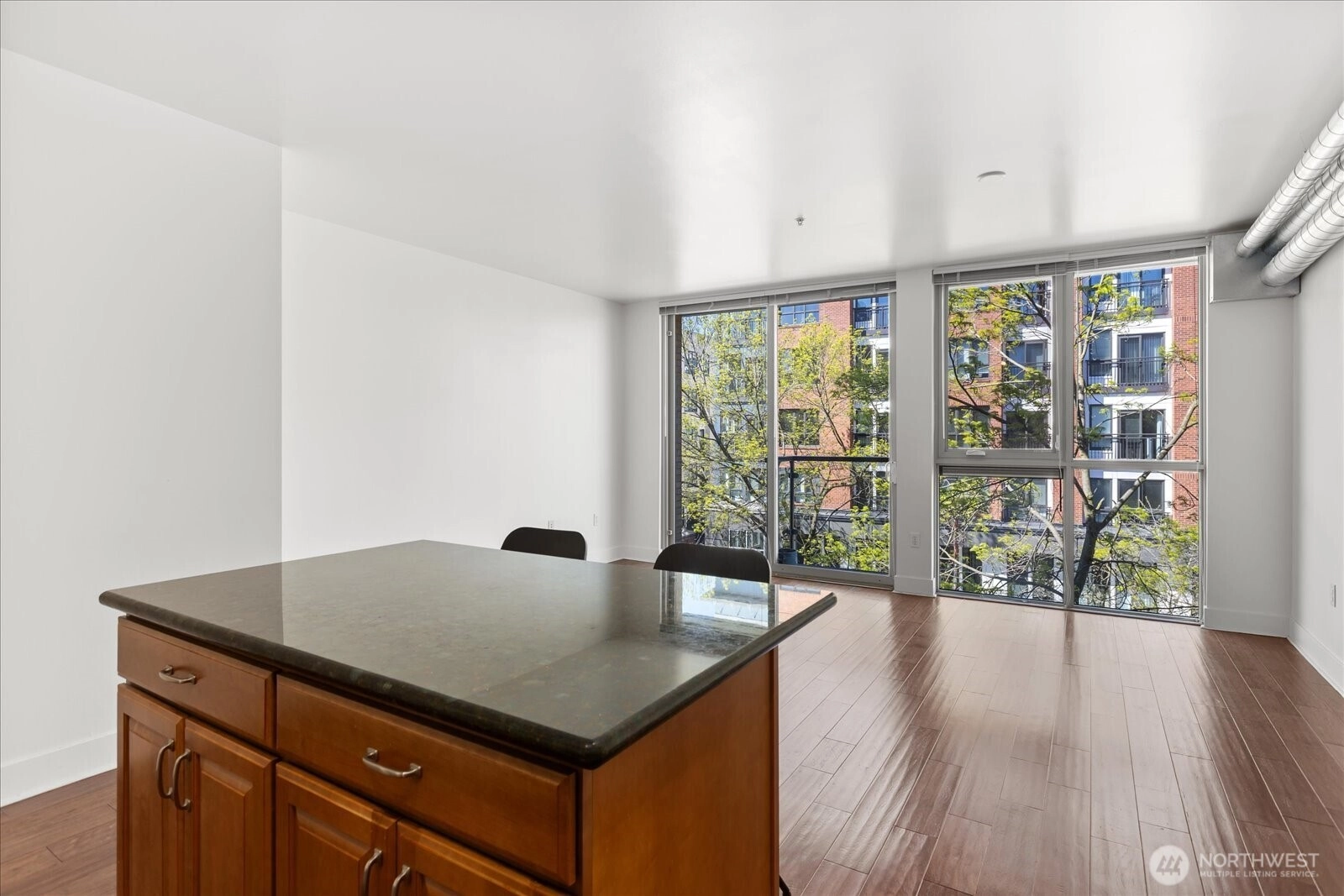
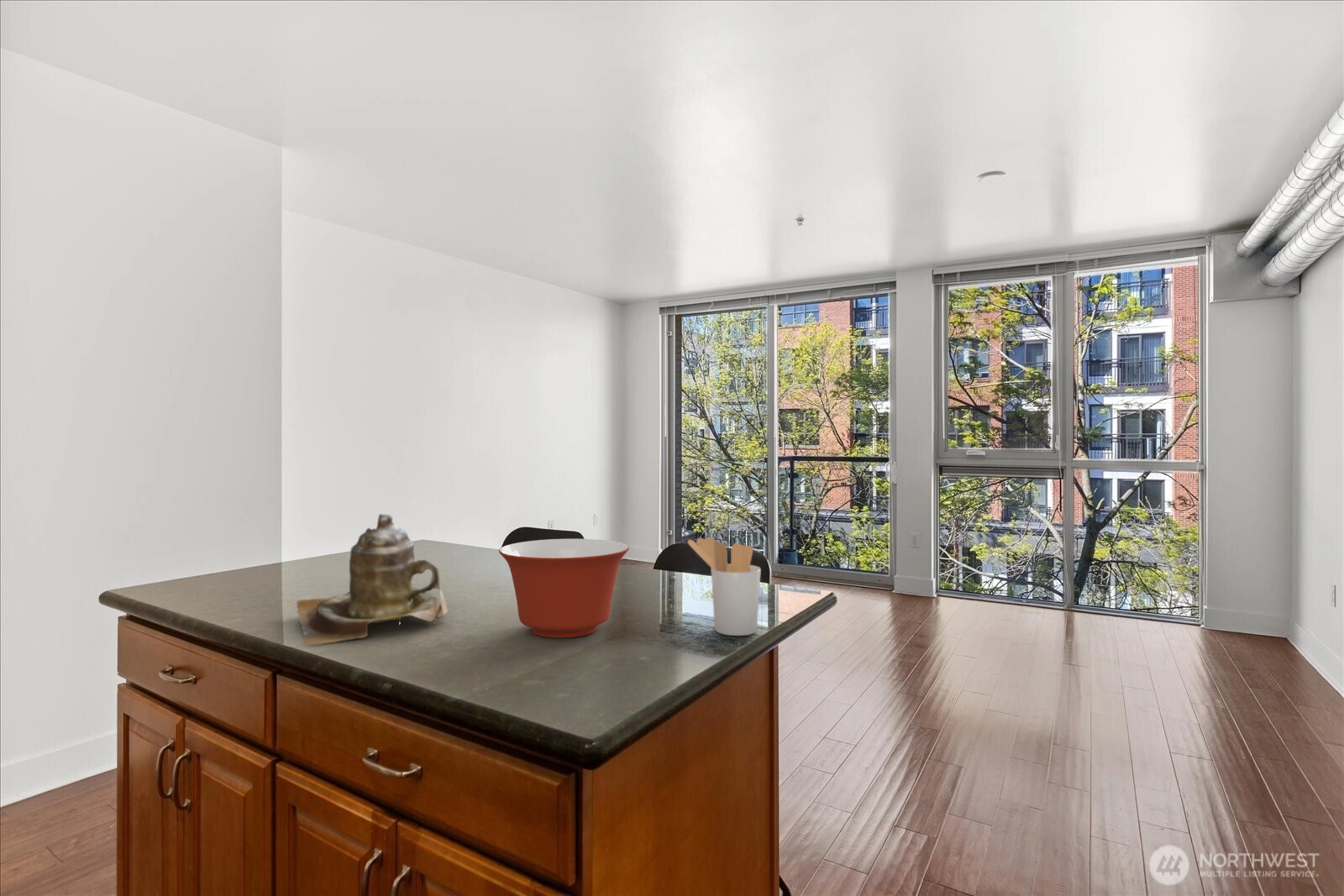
+ teapot [296,513,449,647]
+ mixing bowl [498,538,630,638]
+ utensil holder [687,537,762,637]
